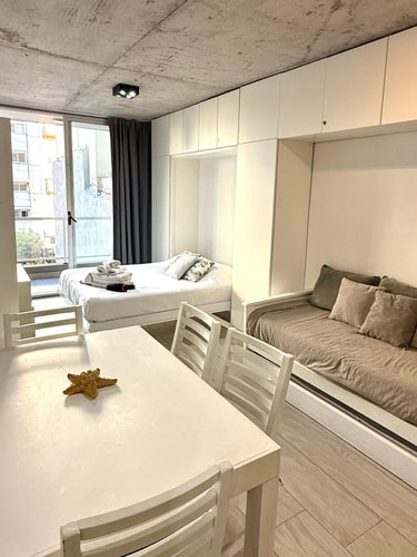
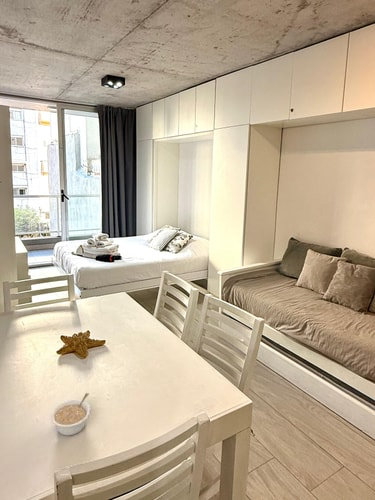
+ legume [49,392,92,436]
